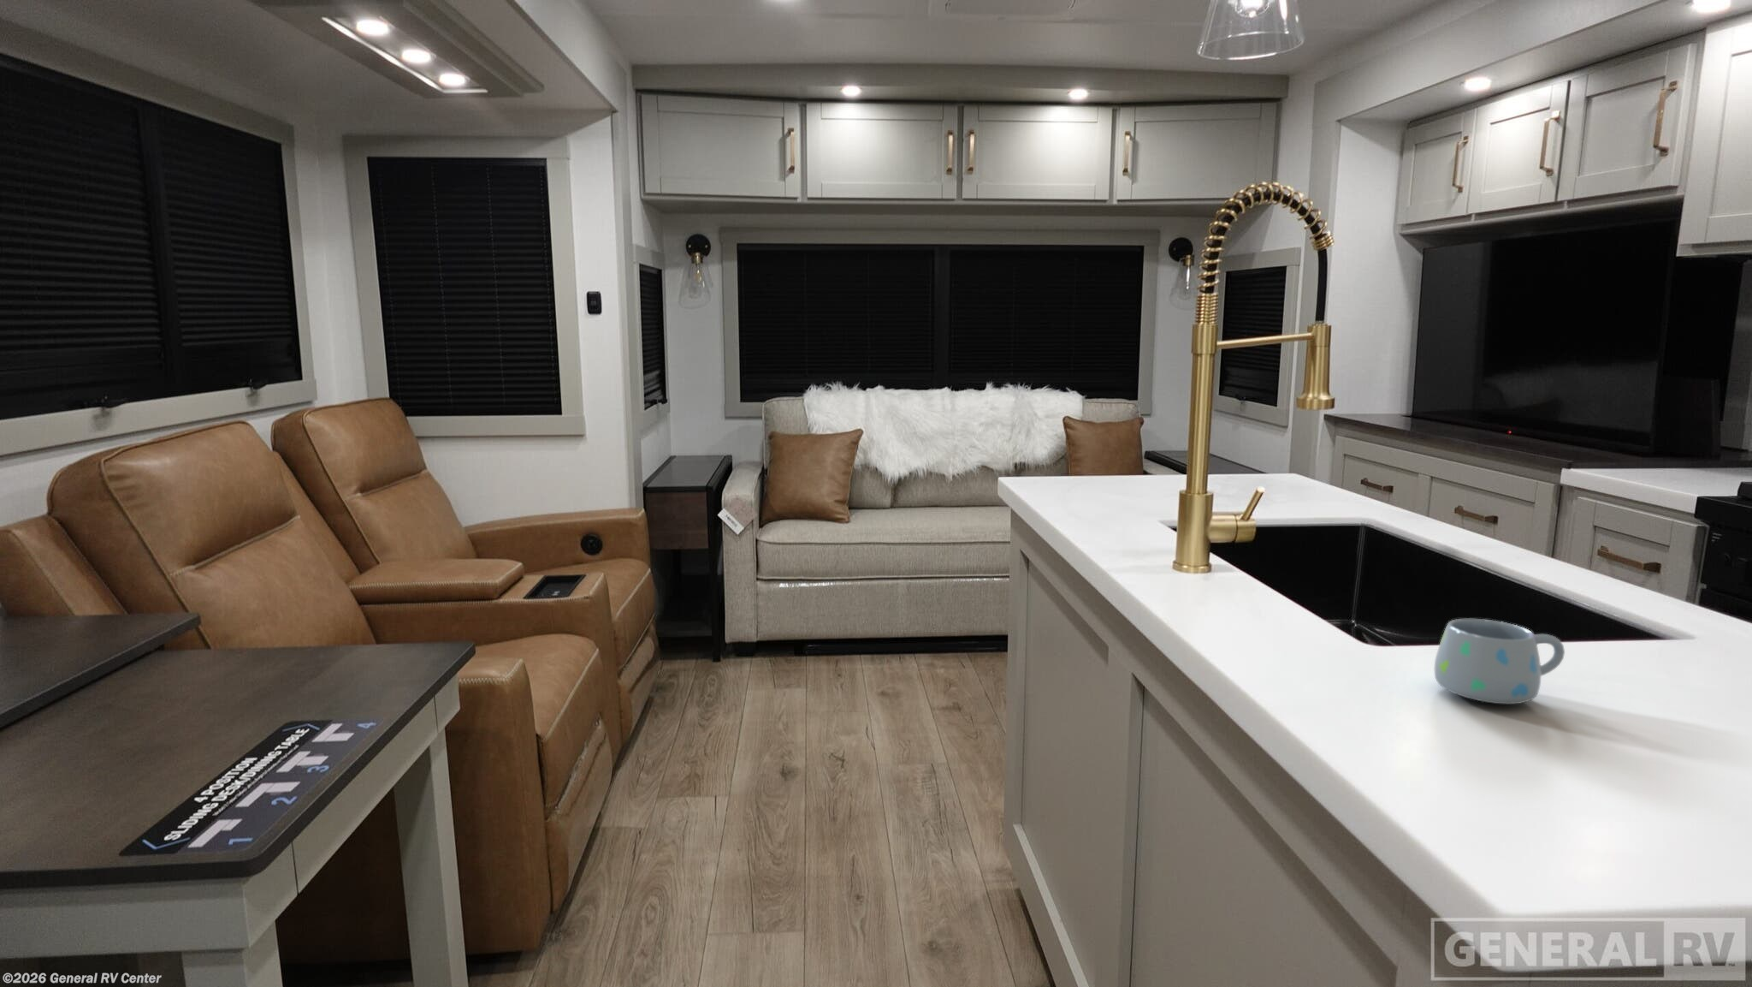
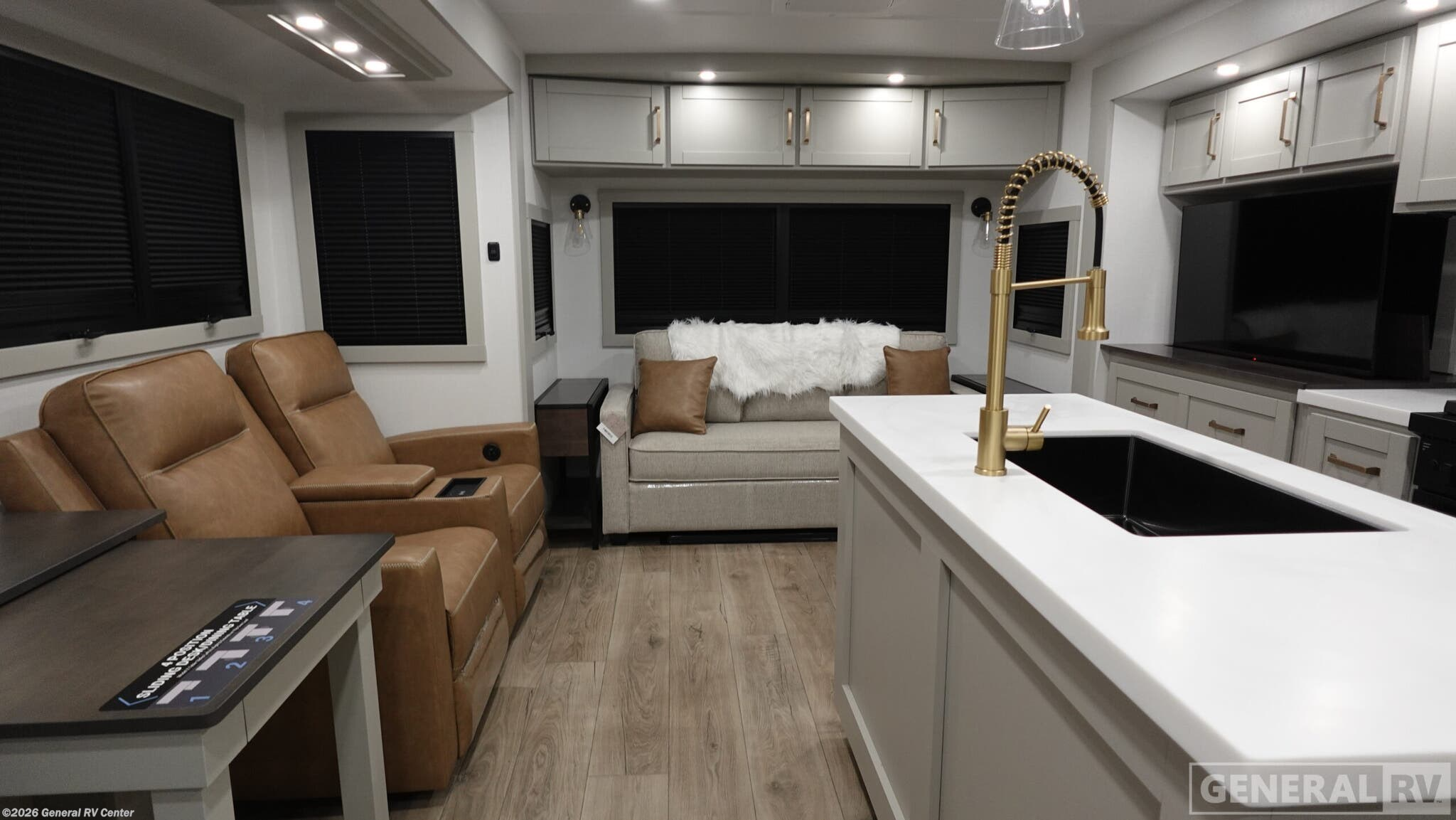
- mug [1434,617,1565,705]
